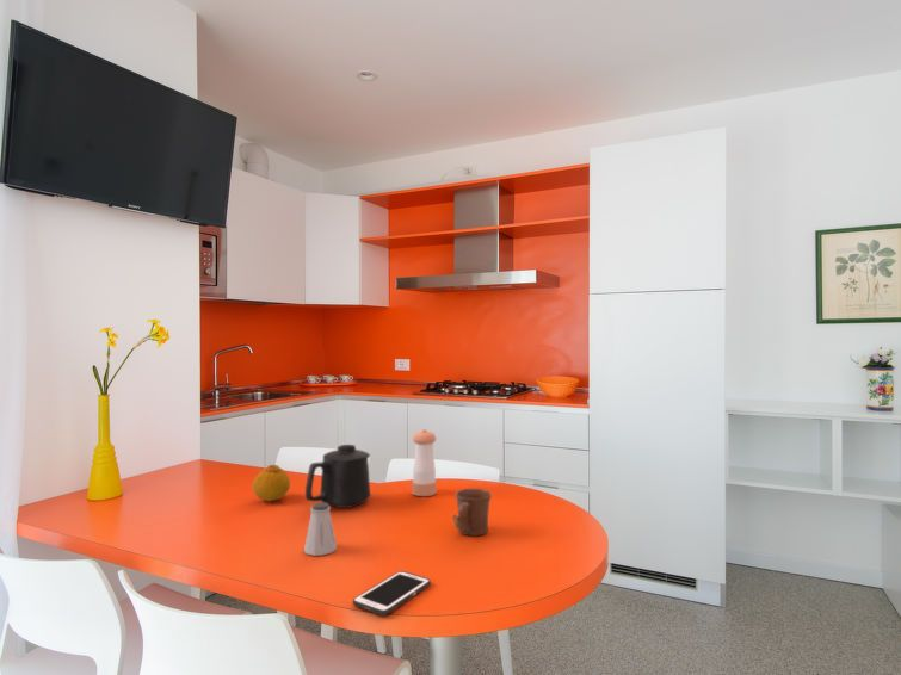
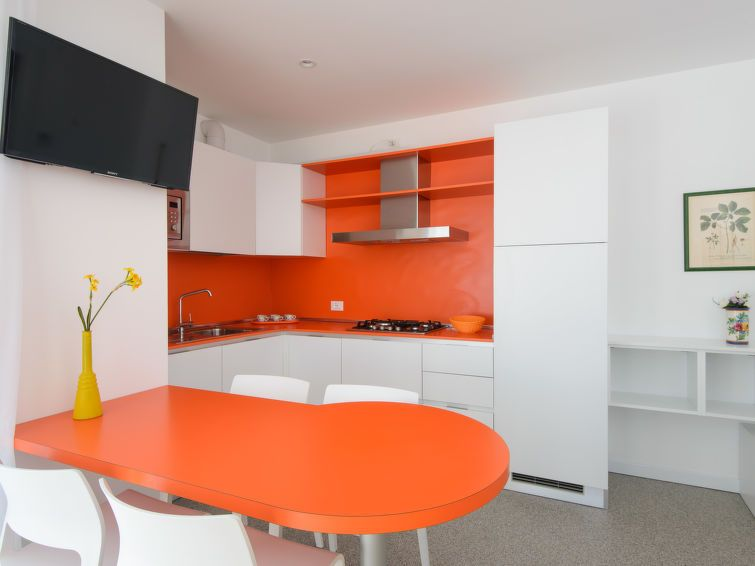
- cell phone [352,570,432,617]
- pepper shaker [411,428,438,497]
- mug [451,488,493,538]
- fruit [251,464,291,502]
- mug [304,444,371,509]
- saltshaker [303,502,338,557]
